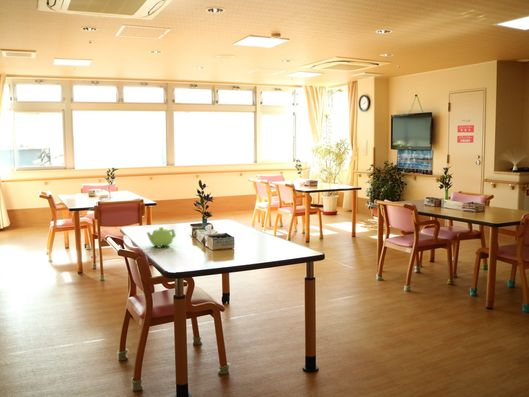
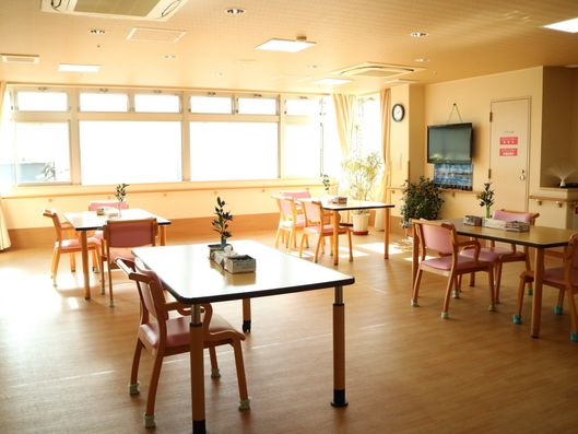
- teapot [146,226,177,249]
